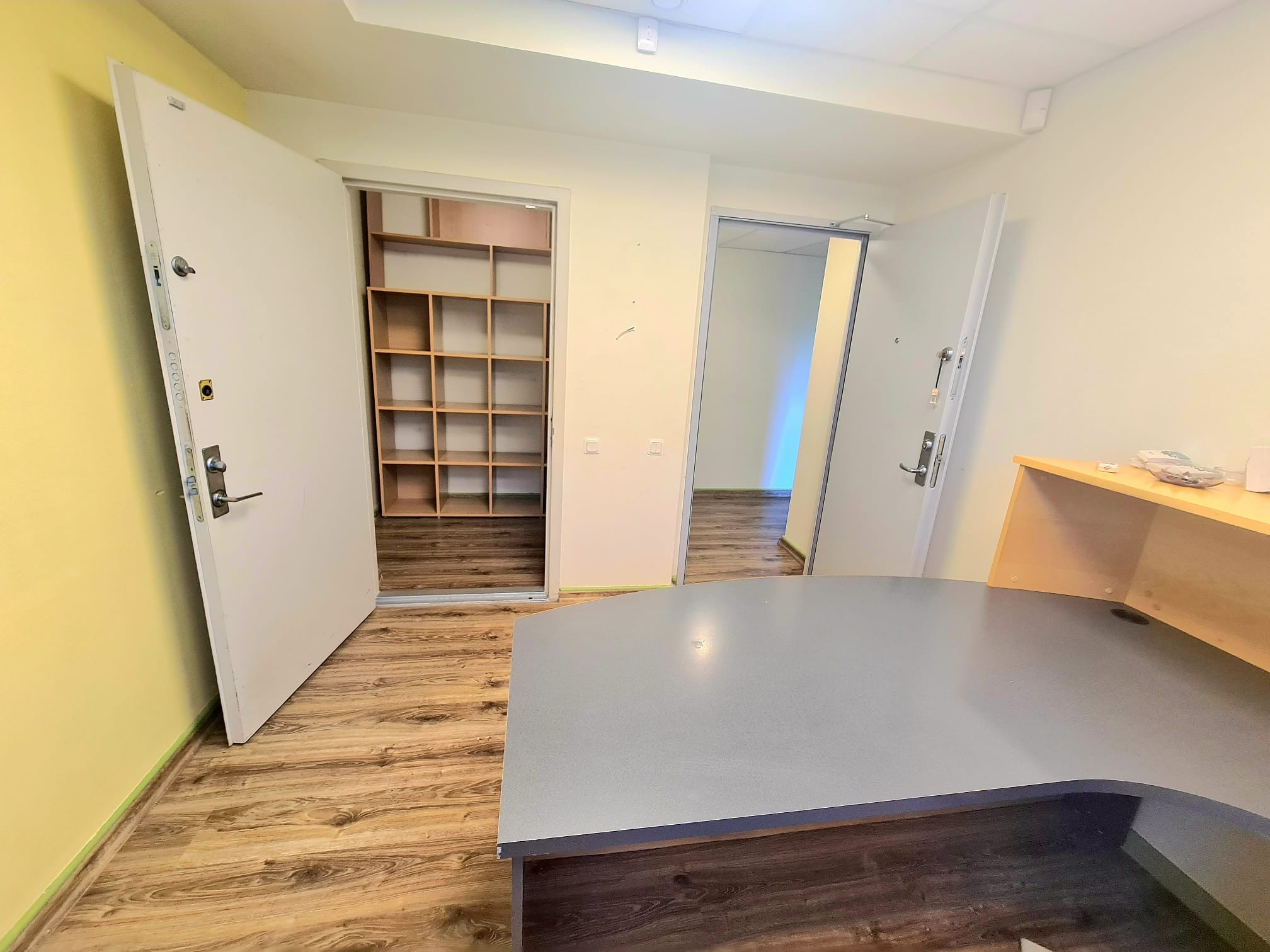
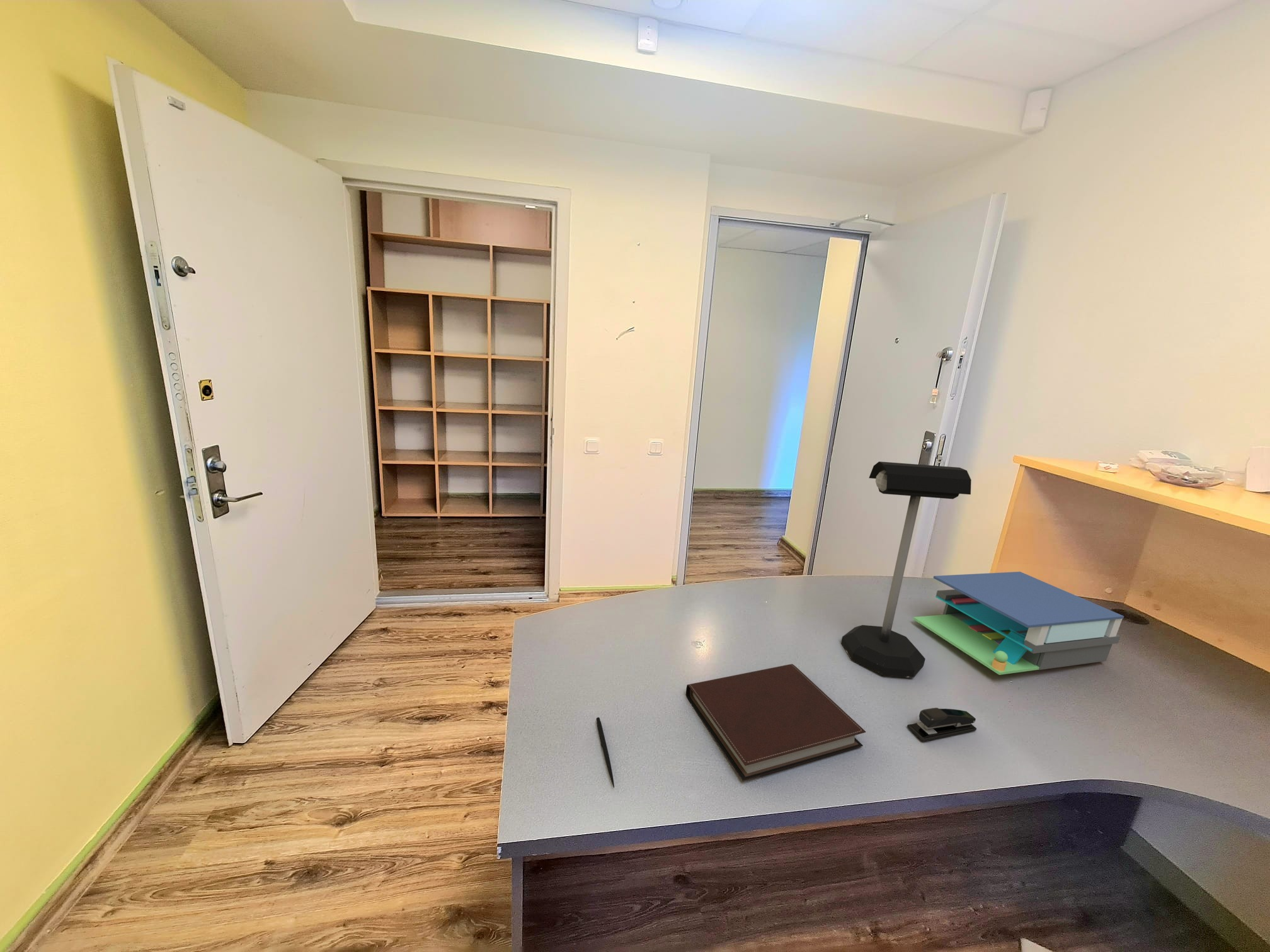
+ pen [596,717,615,788]
+ mailbox [840,461,972,678]
+ stapler [907,707,977,742]
+ notebook [685,664,866,781]
+ binder [913,571,1124,676]
